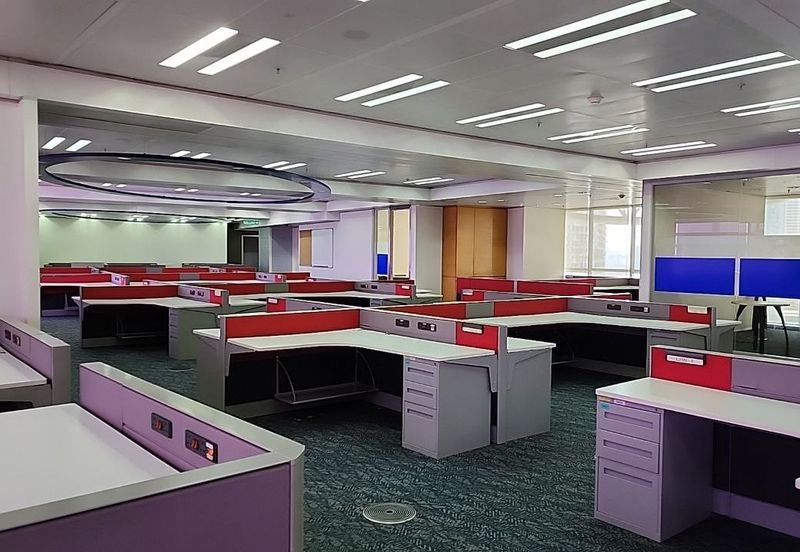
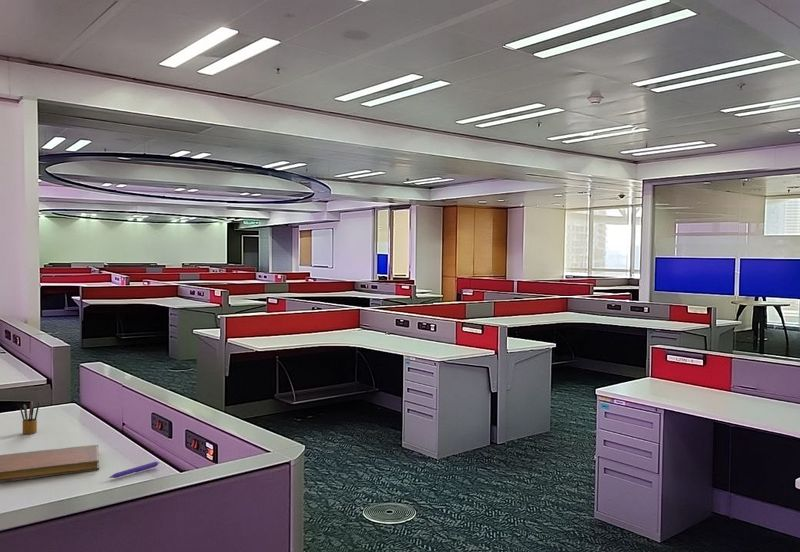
+ pencil box [19,399,41,435]
+ pen [108,461,160,479]
+ notebook [0,444,100,483]
